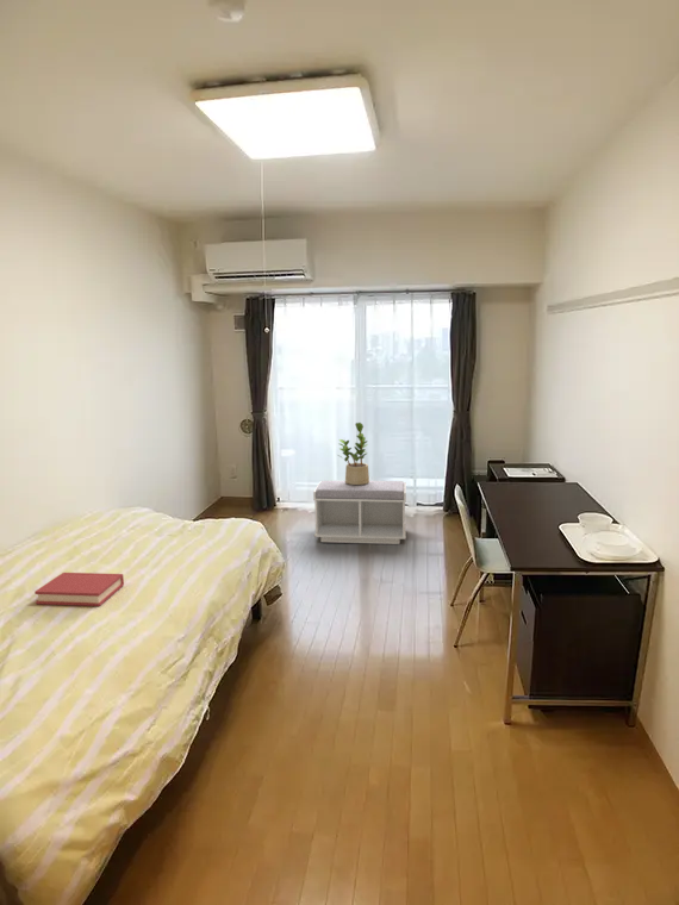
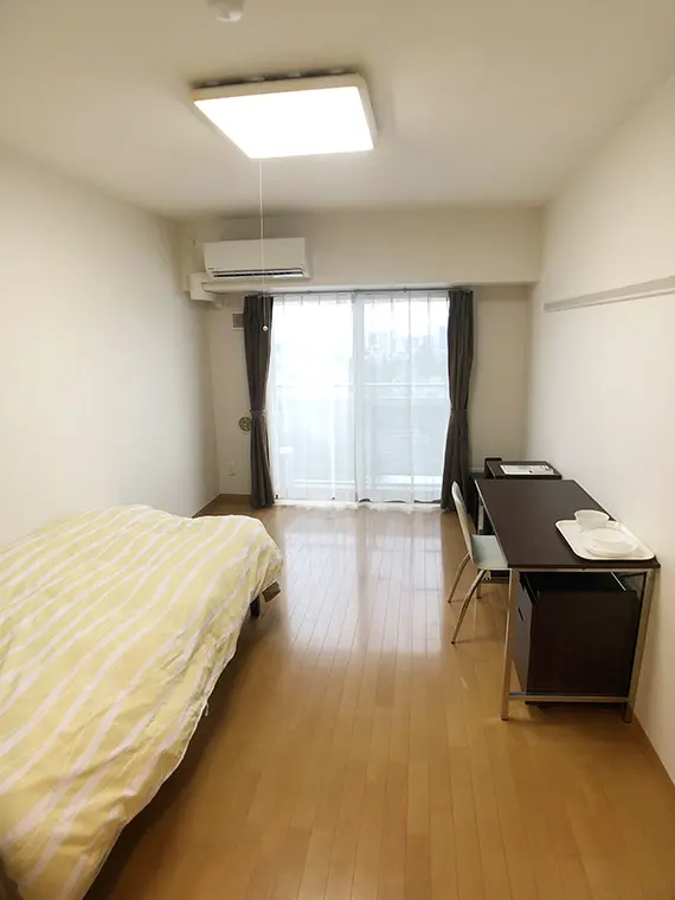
- bench [312,479,407,545]
- potted plant [337,422,370,485]
- hardback book [33,572,125,607]
